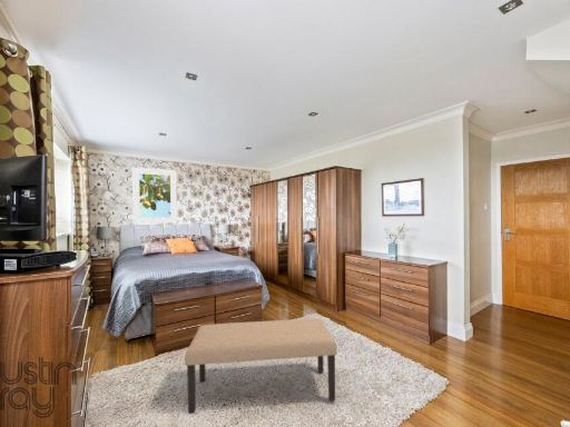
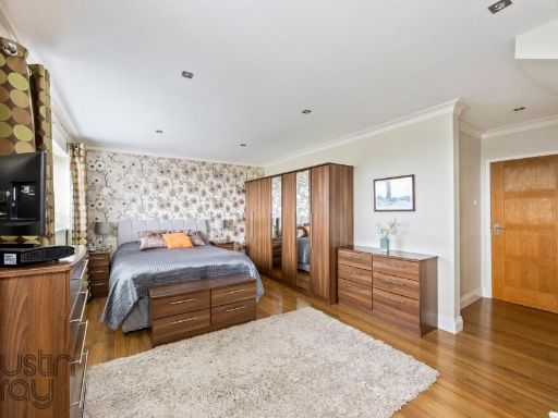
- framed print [131,166,178,226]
- bench [184,318,337,415]
